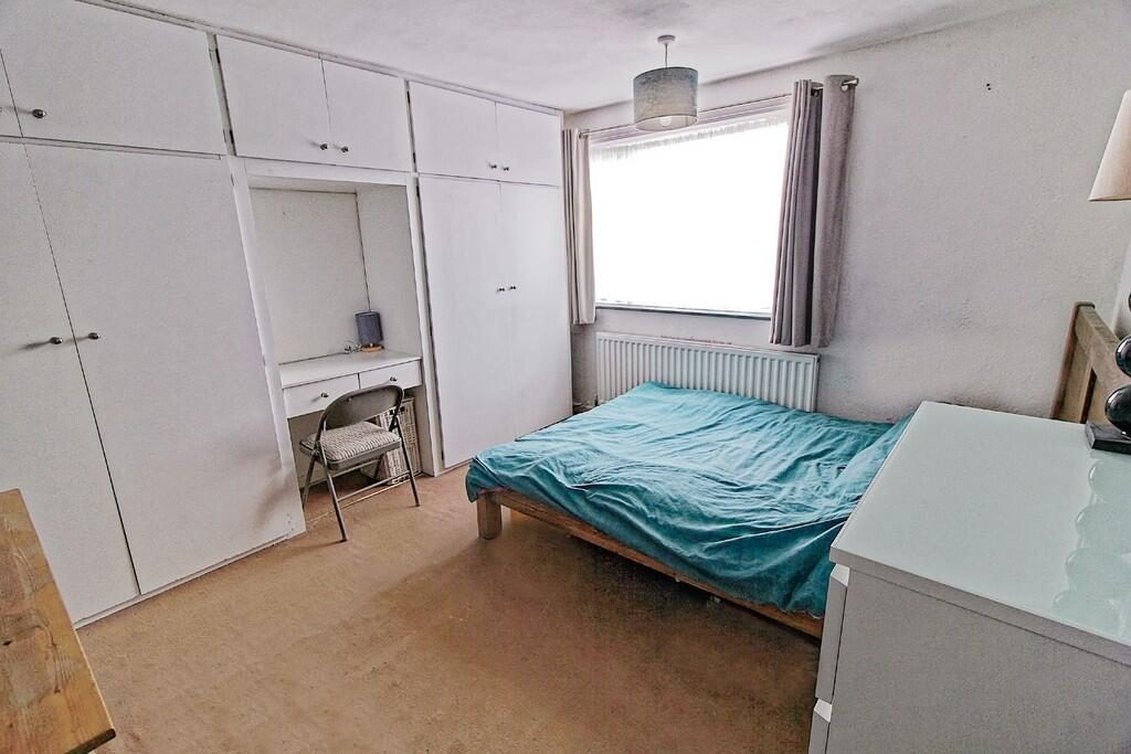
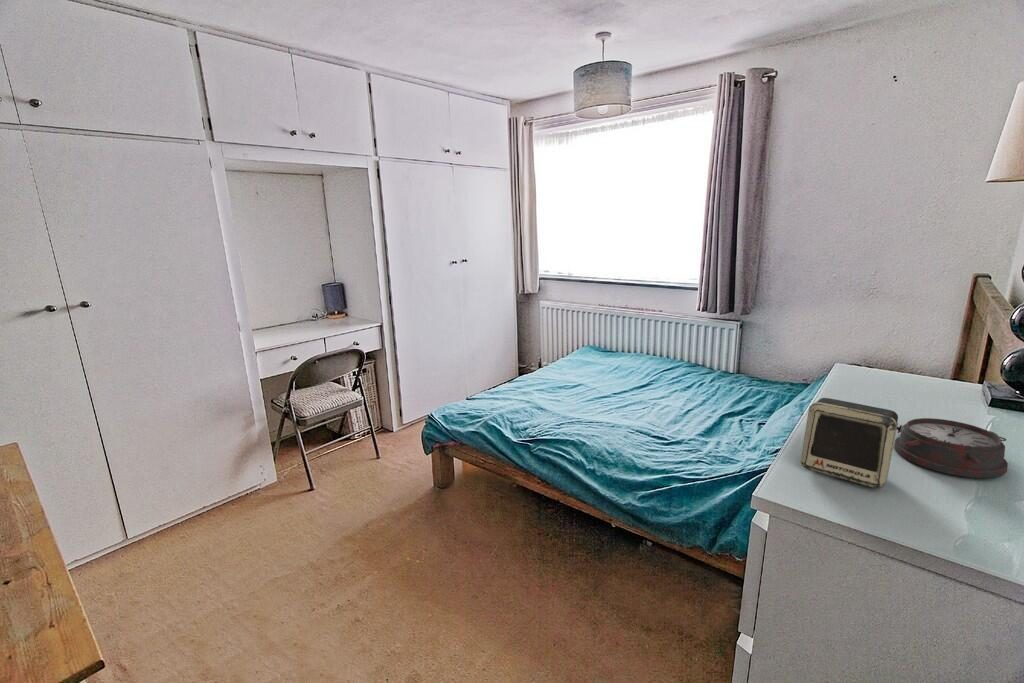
+ speaker [800,397,905,489]
+ alarm clock [893,417,1009,479]
